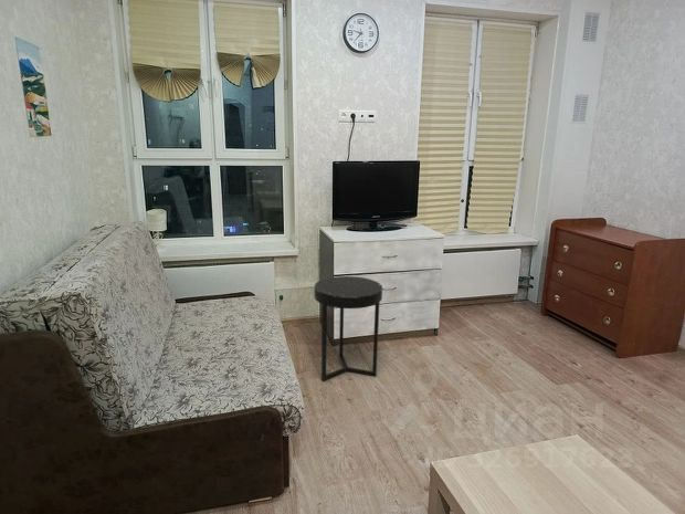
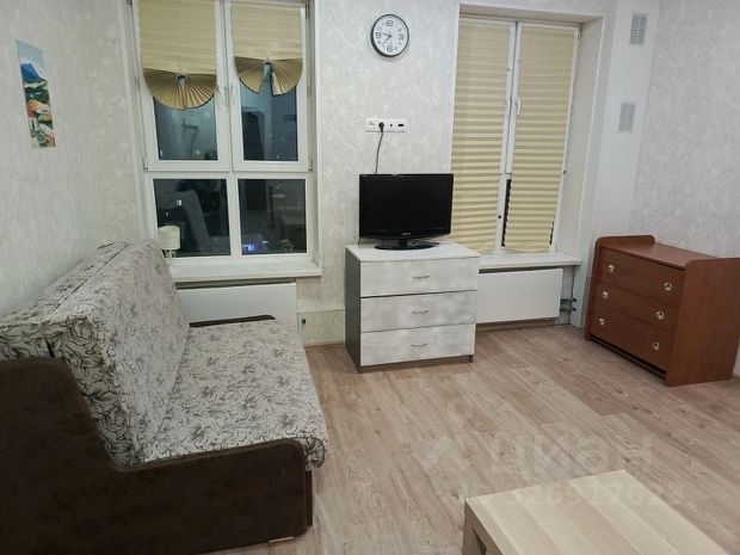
- side table [313,275,383,381]
